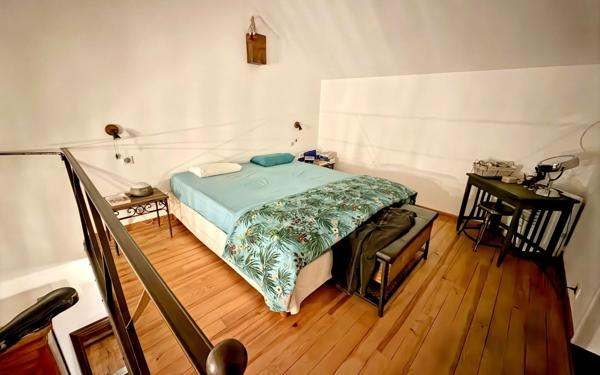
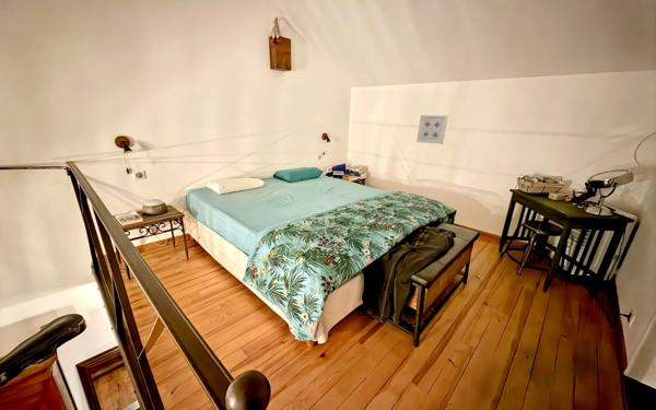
+ wall art [415,114,449,145]
